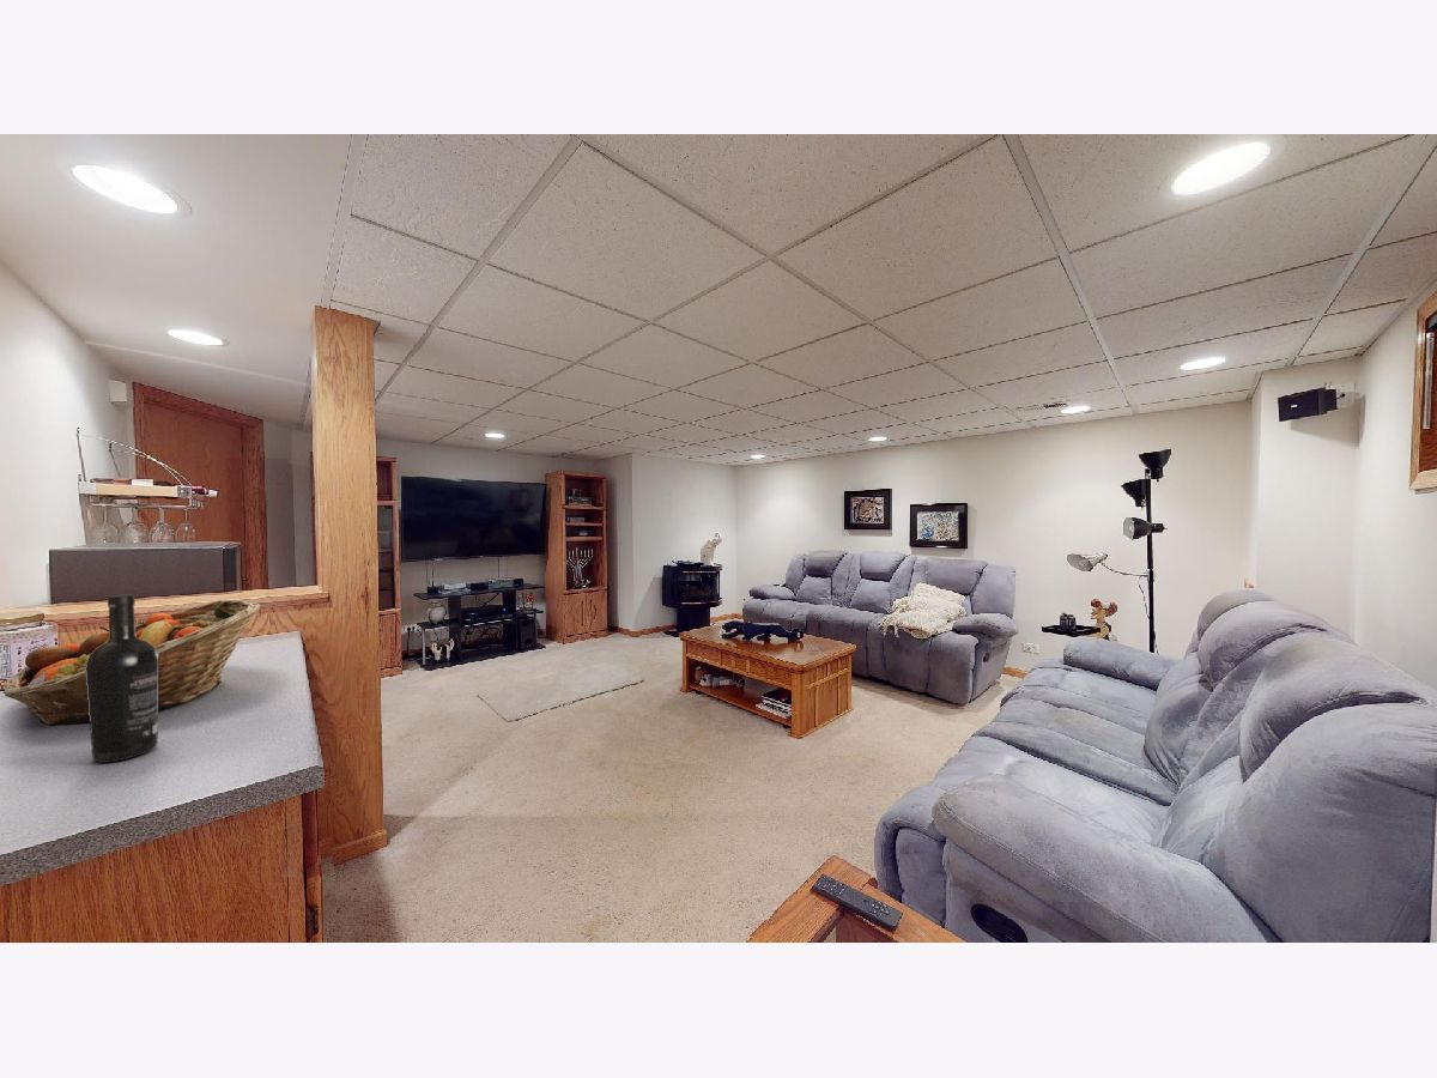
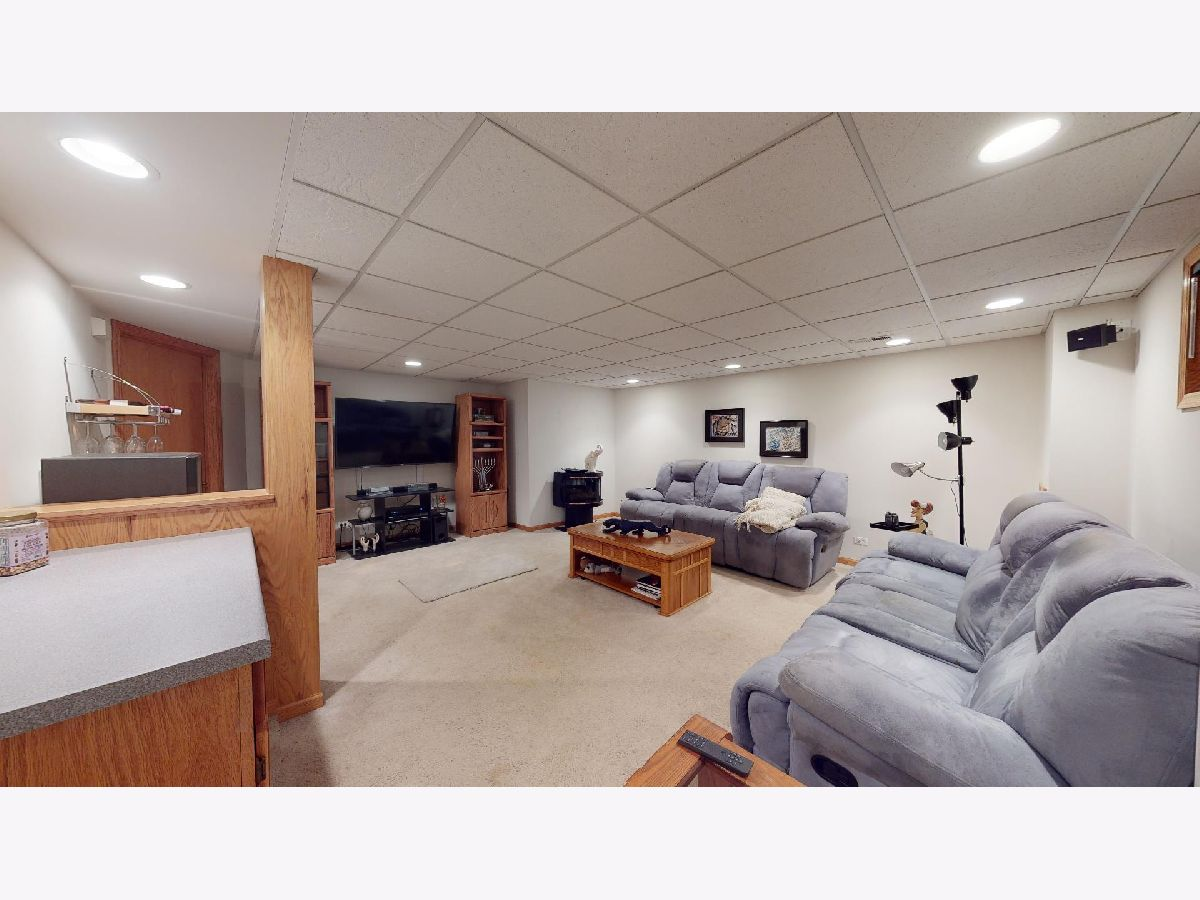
- fruit basket [1,599,262,726]
- wine bottle [85,593,159,764]
